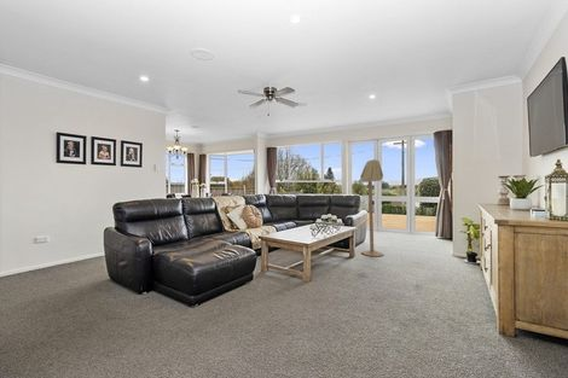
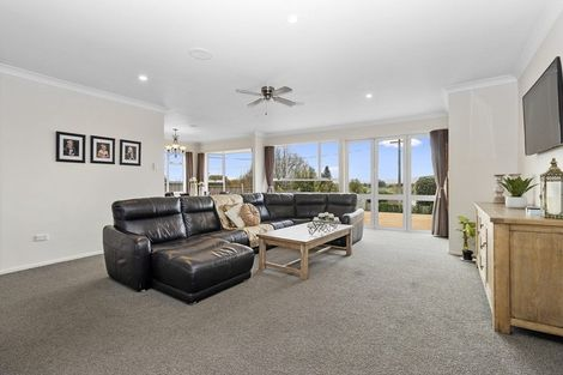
- floor lamp [359,158,384,257]
